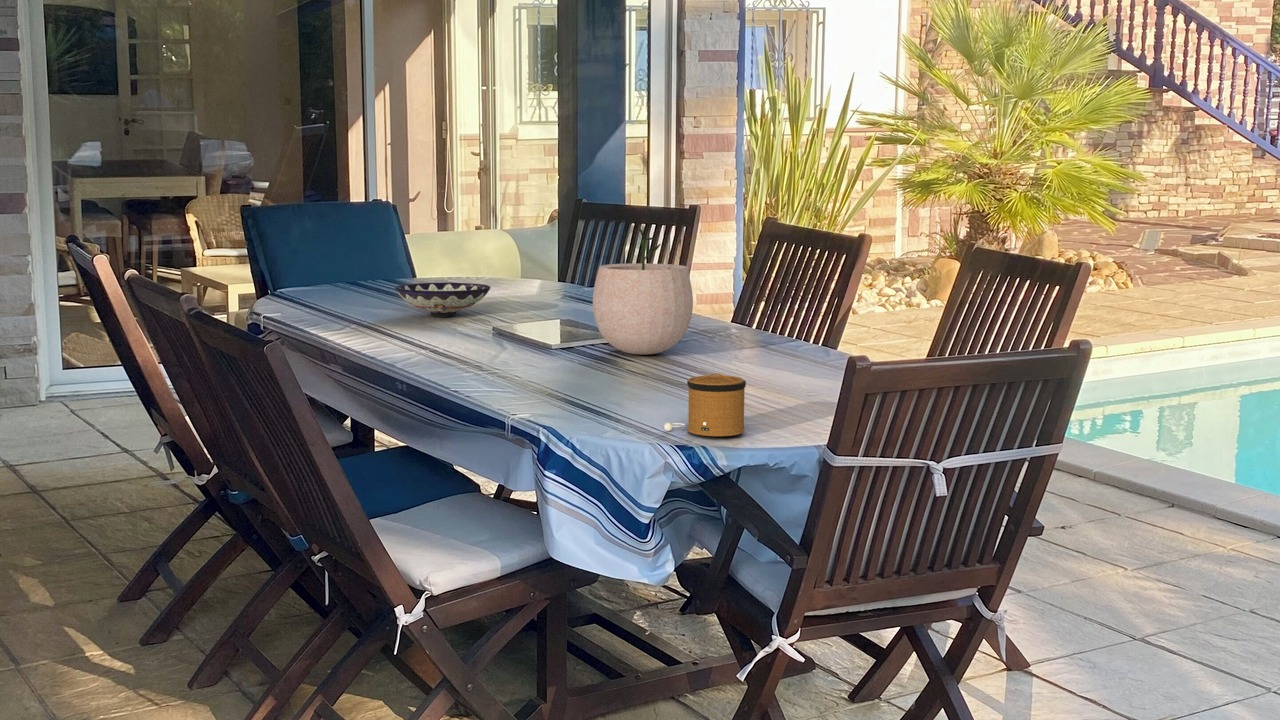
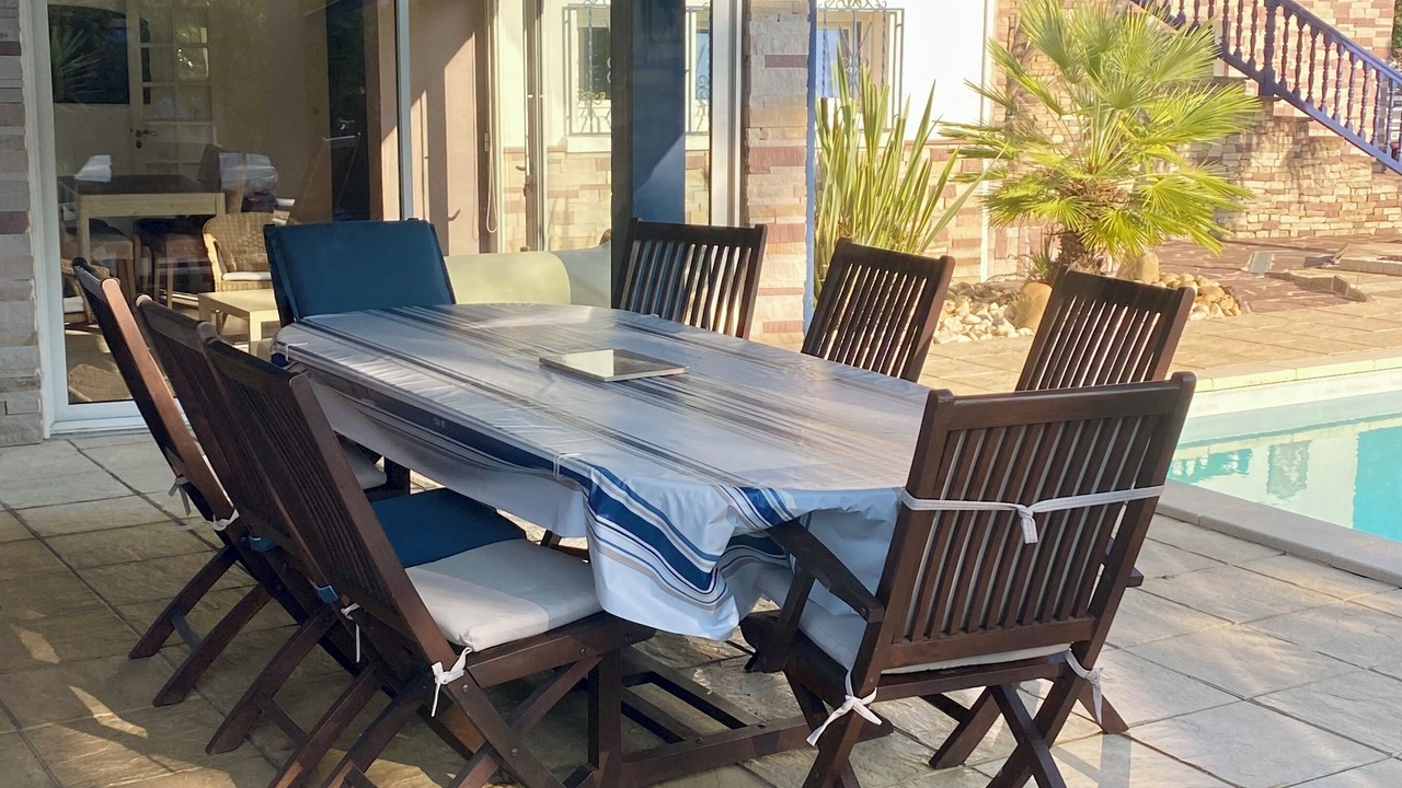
- plant pot [592,228,694,356]
- bowl [394,282,491,318]
- speaker [663,373,747,437]
